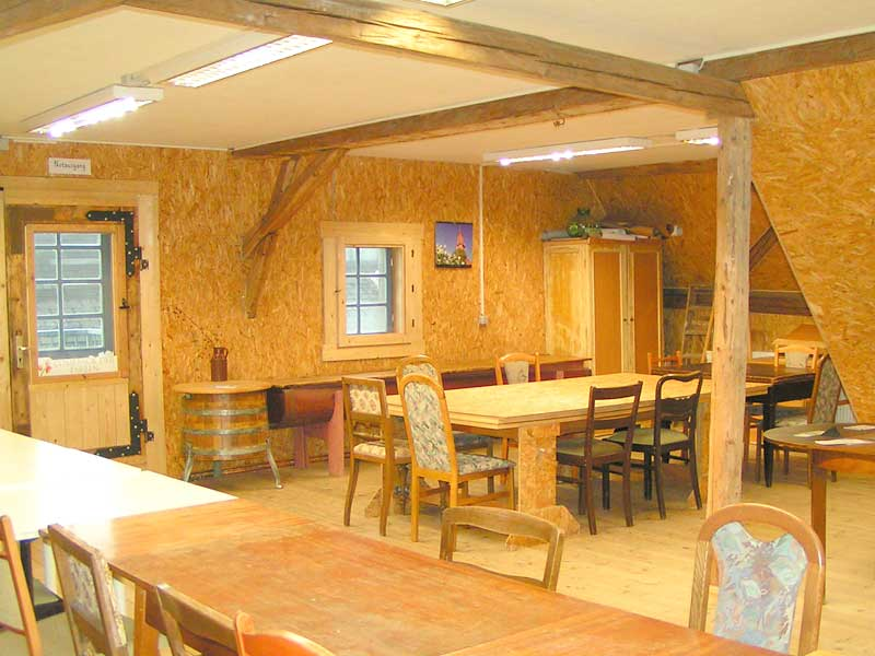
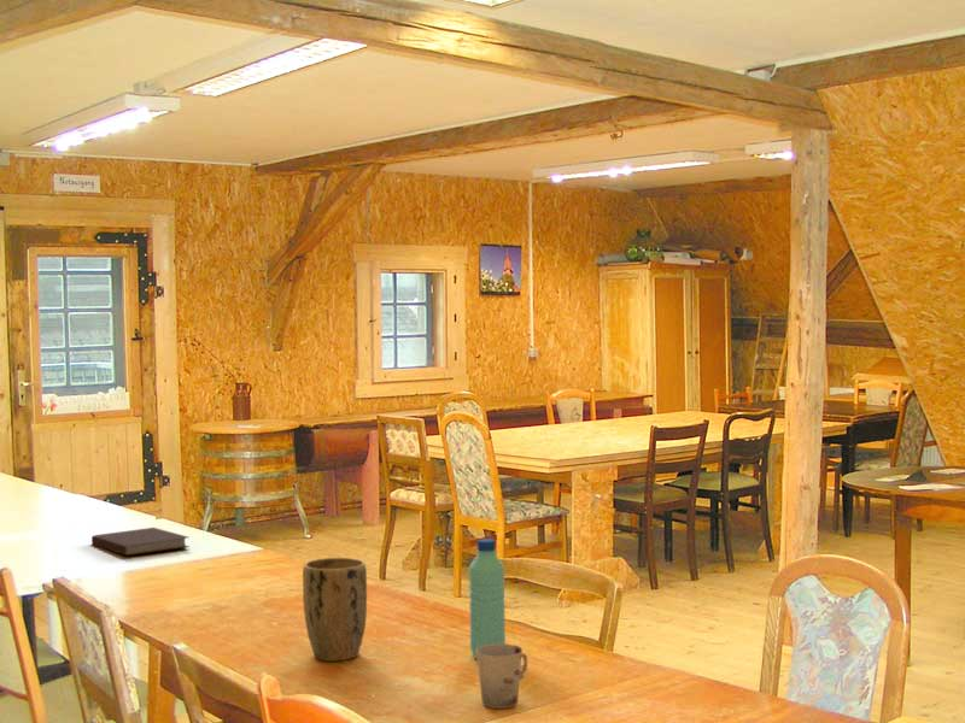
+ cup [476,642,528,710]
+ notebook [90,527,191,557]
+ water bottle [468,537,507,659]
+ plant pot [302,557,368,662]
